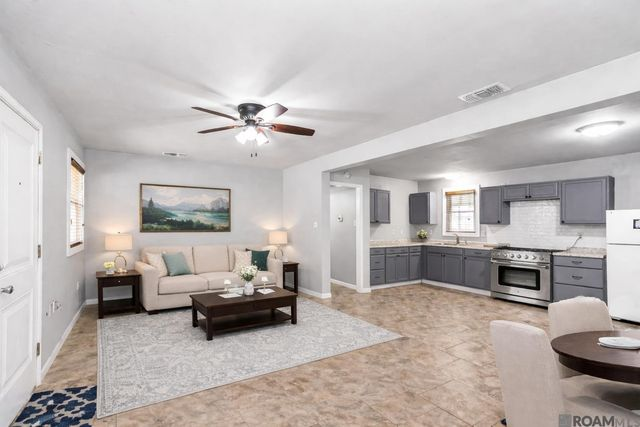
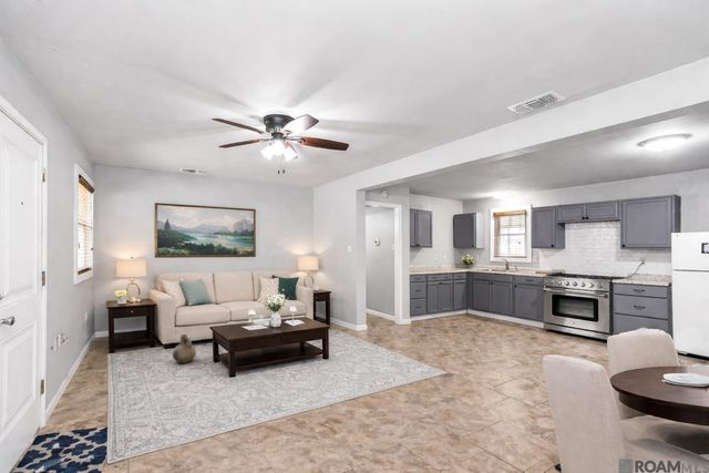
+ ceramic jug [172,333,197,364]
